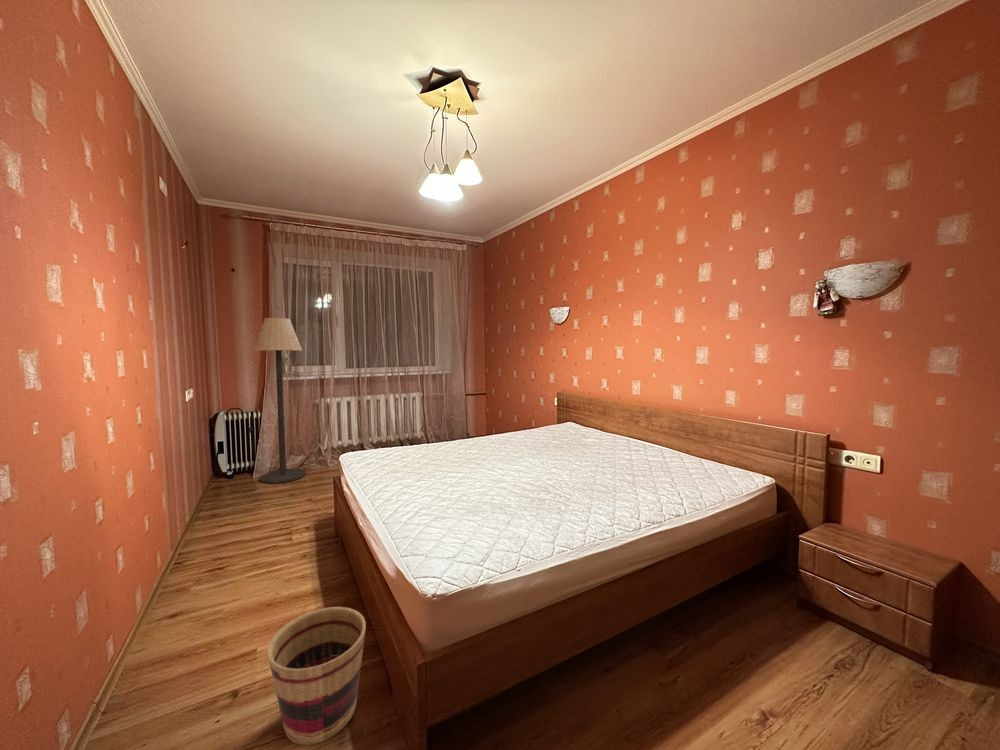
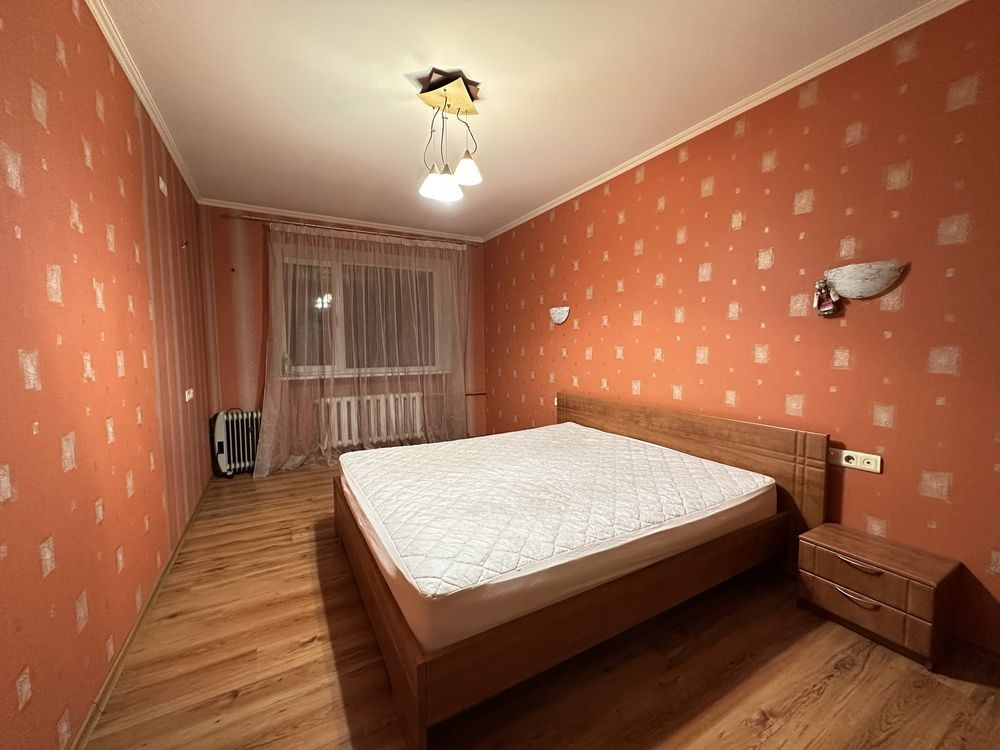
- floor lamp [253,317,307,484]
- basket [267,606,367,746]
